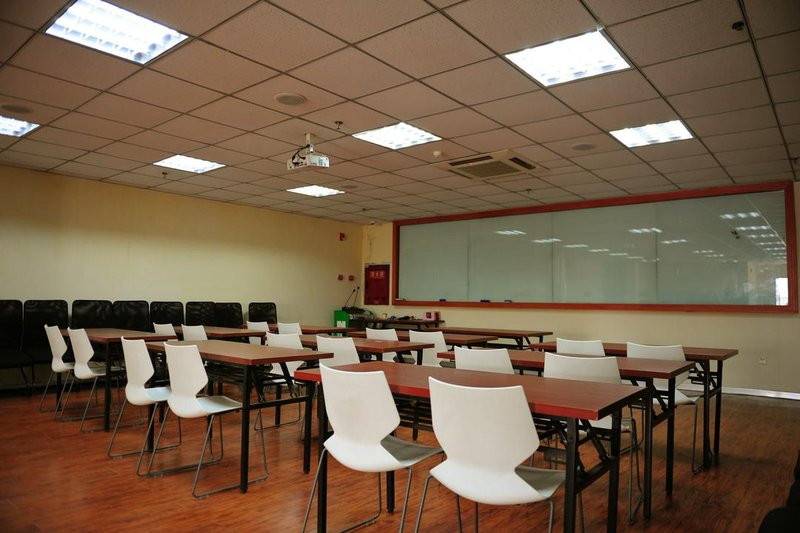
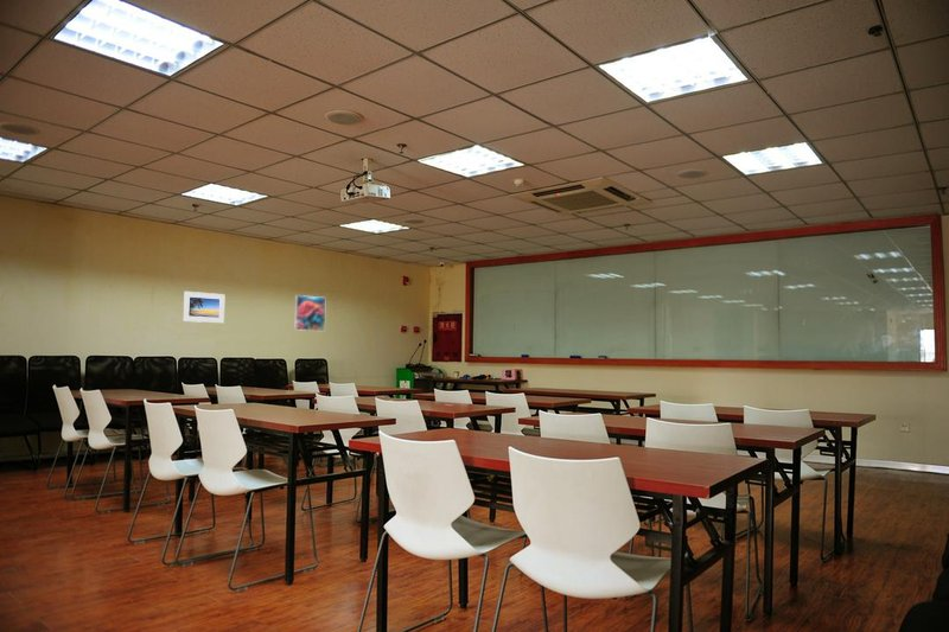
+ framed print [181,291,225,324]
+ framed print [293,294,327,332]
